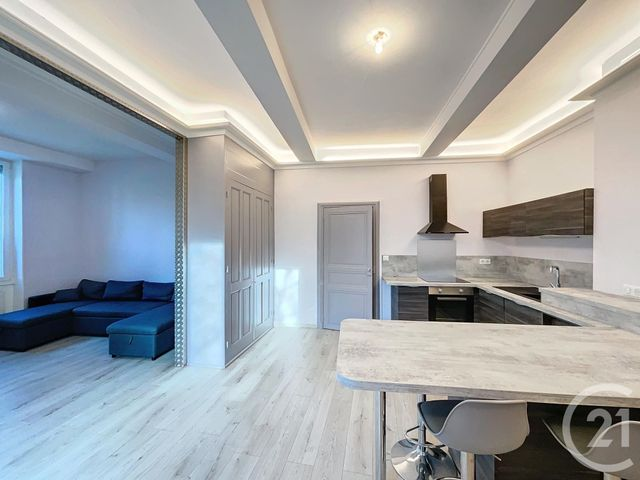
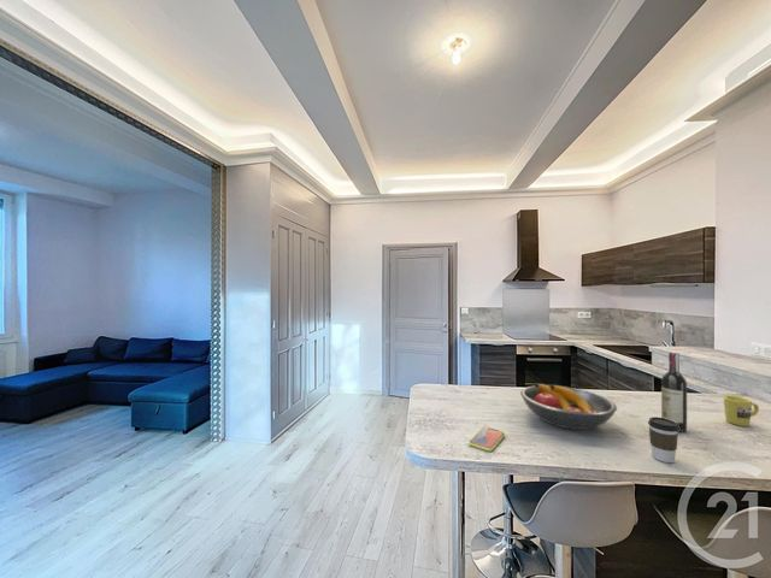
+ coffee cup [647,415,679,464]
+ smartphone [467,425,506,453]
+ mug [723,395,760,427]
+ wine bottle [660,350,688,434]
+ fruit bowl [519,382,618,431]
